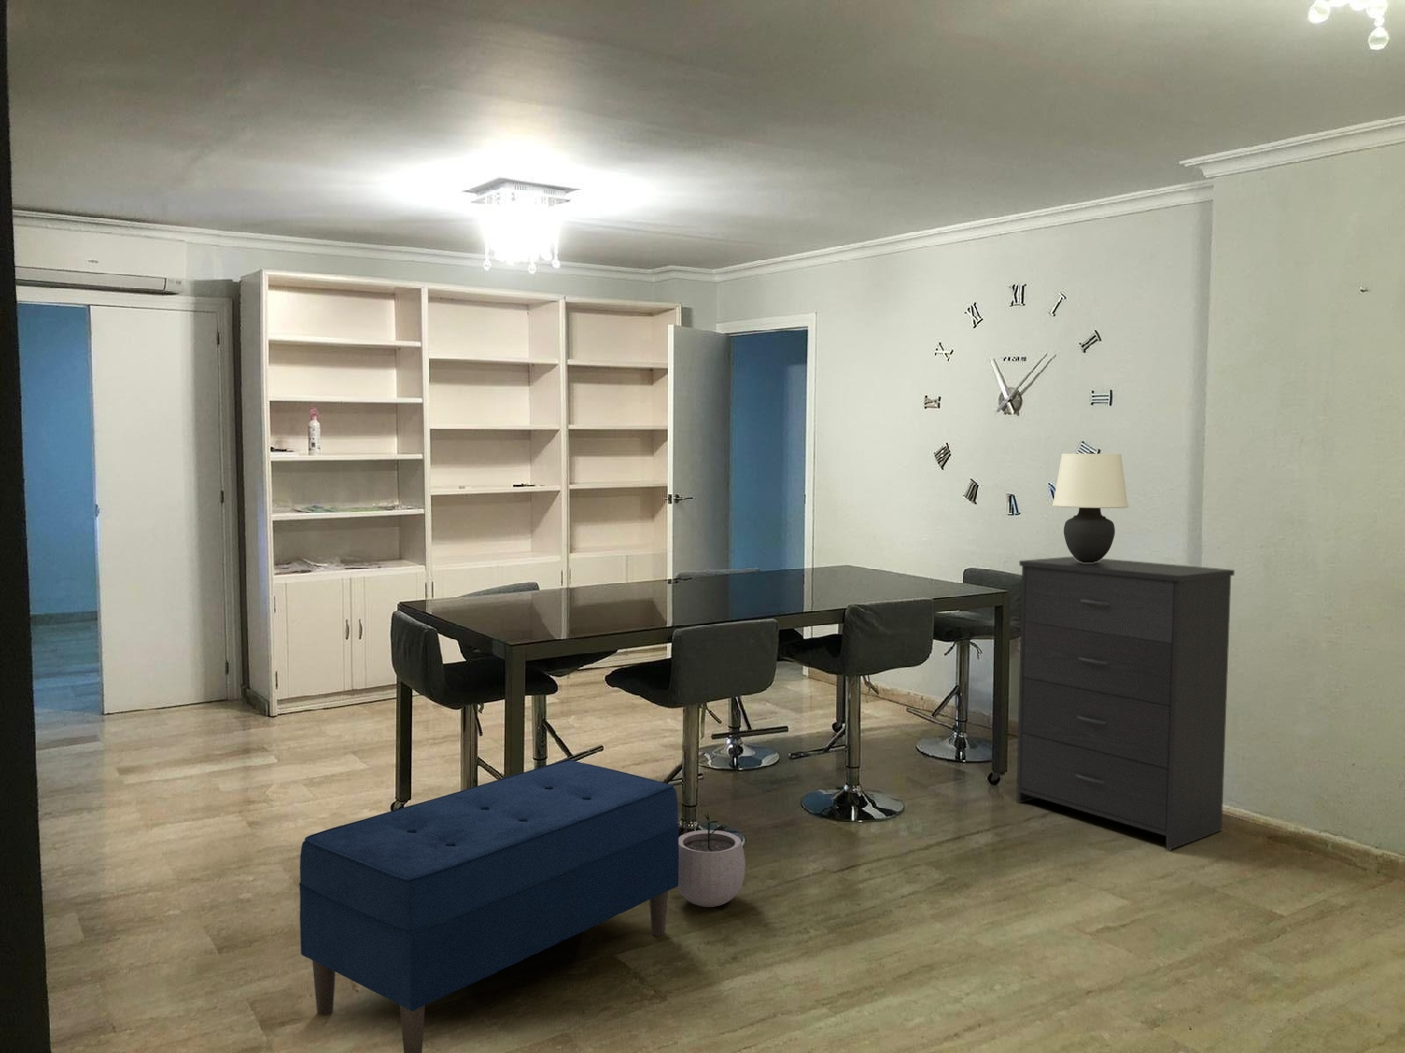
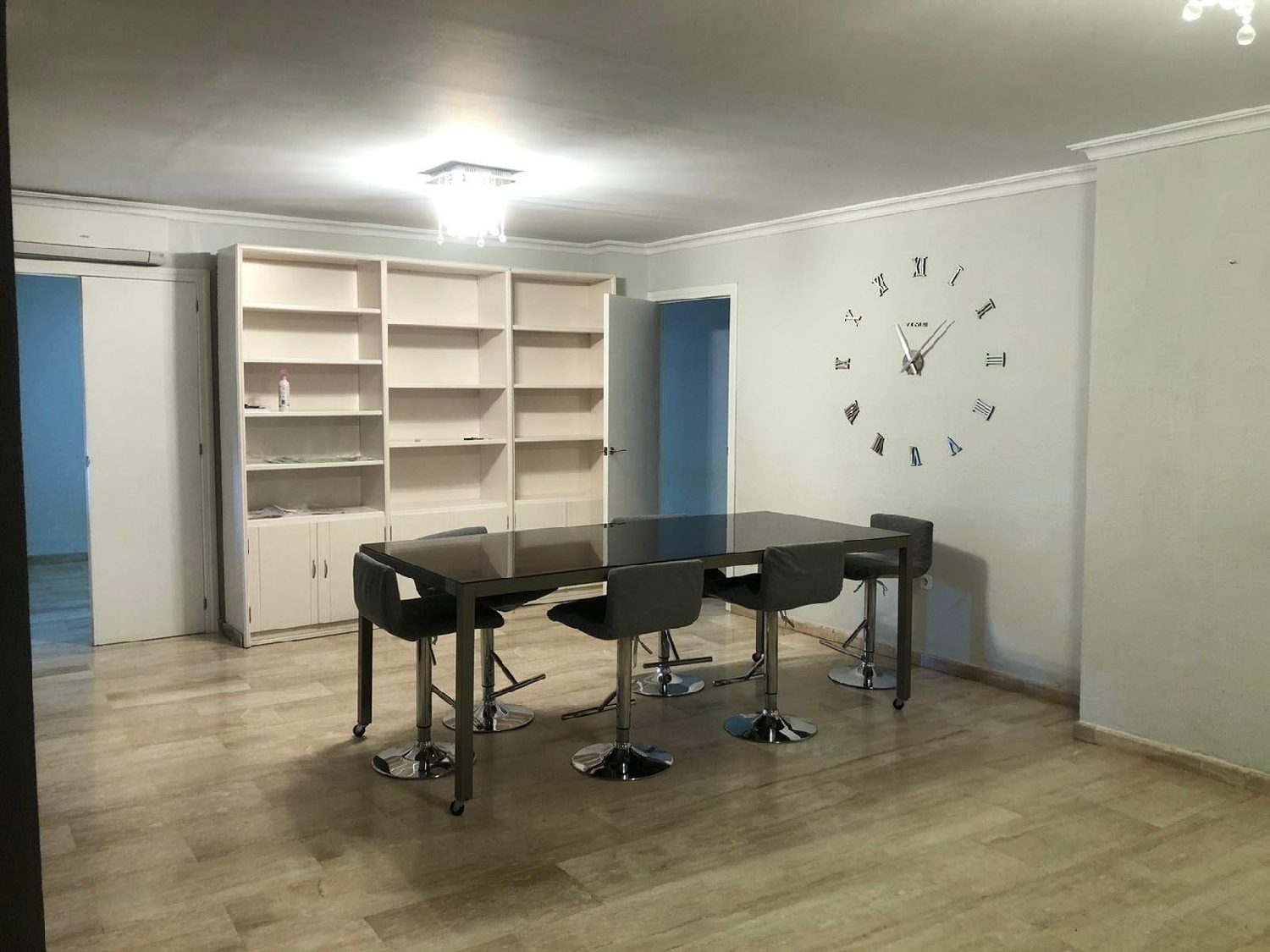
- bench [298,759,680,1053]
- table lamp [1051,451,1130,563]
- dresser [1016,555,1236,851]
- plant pot [676,812,747,908]
